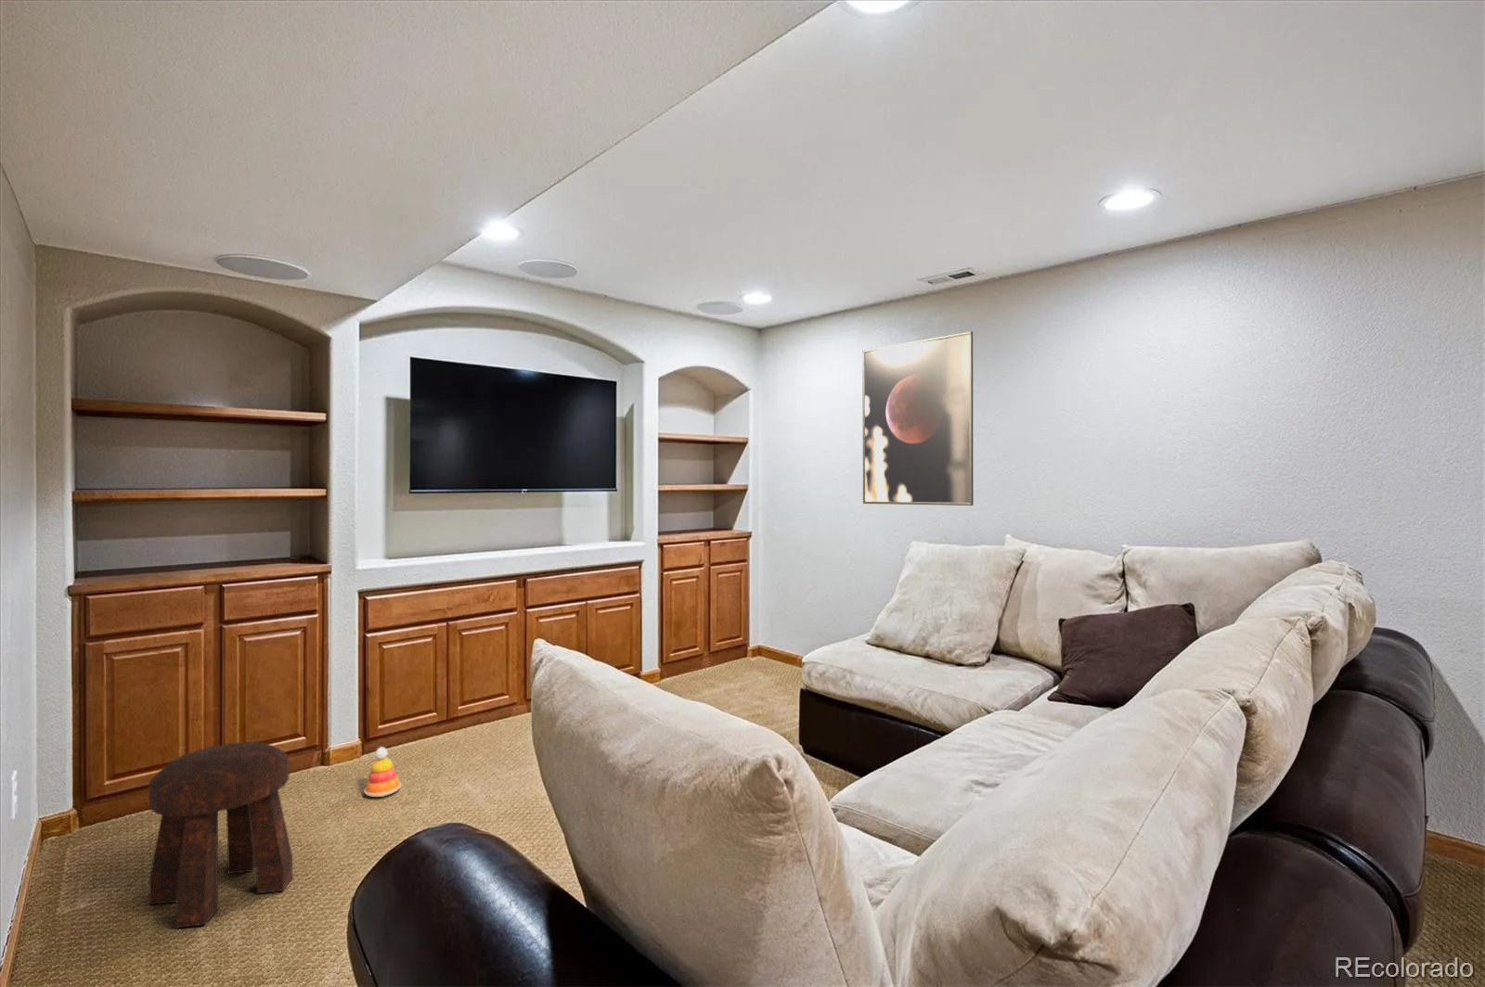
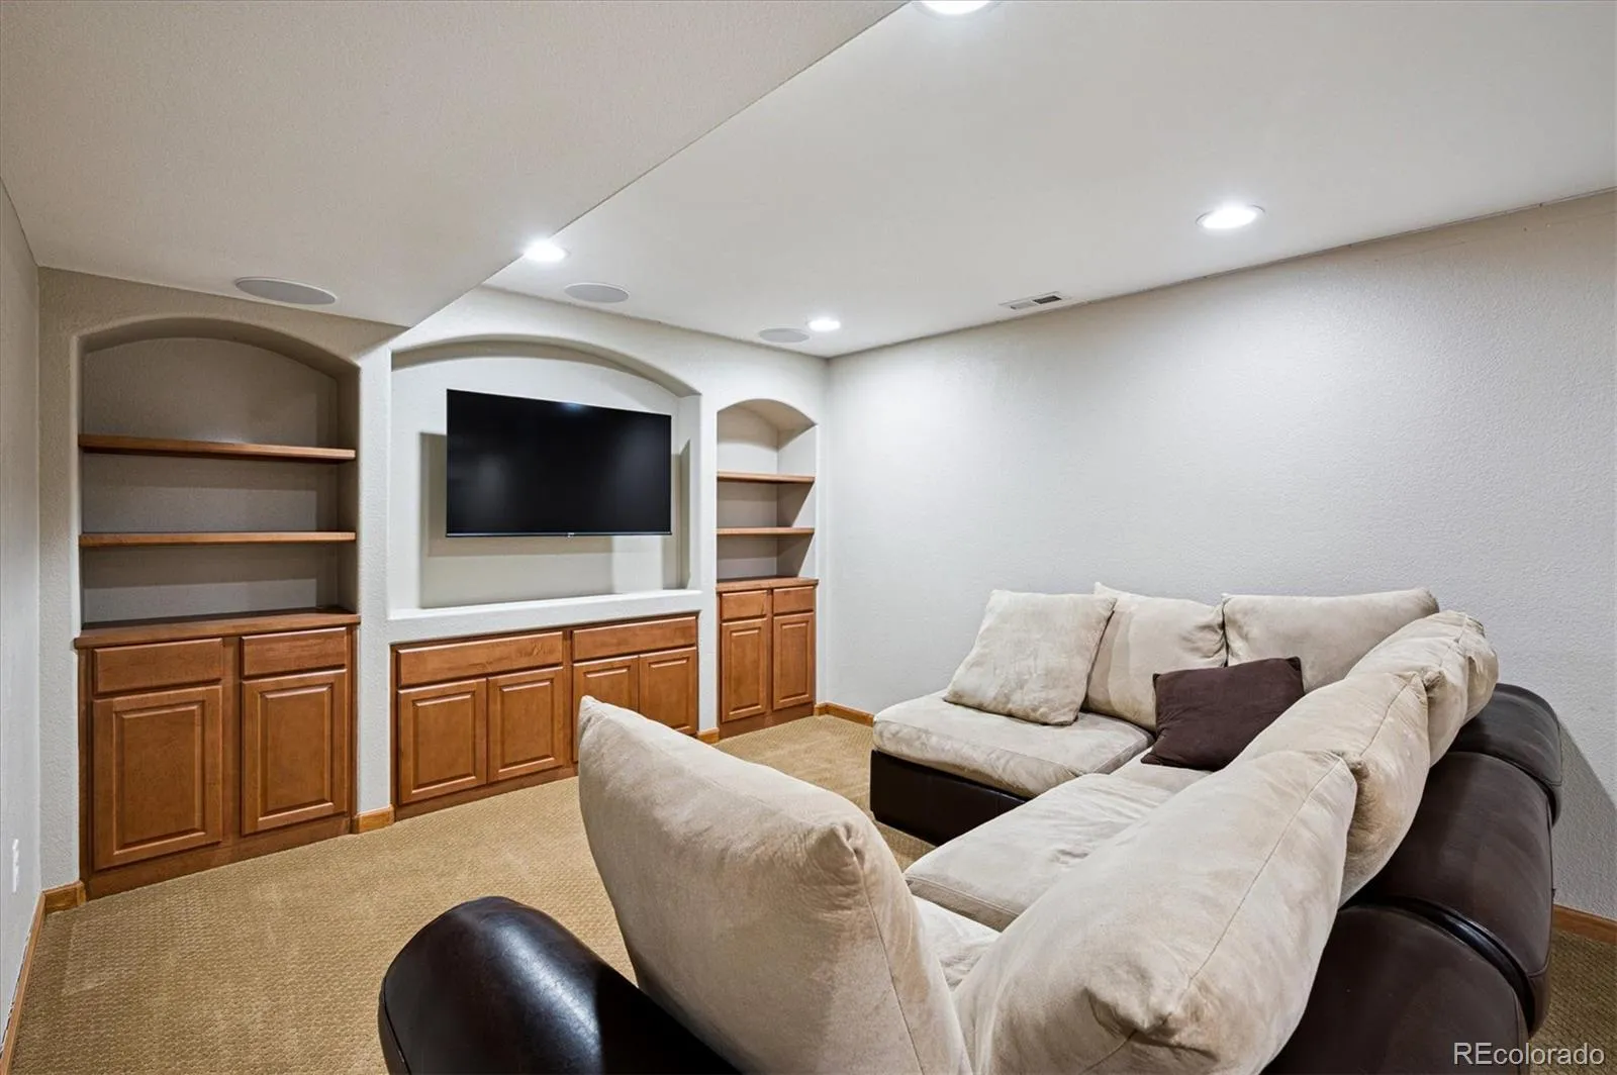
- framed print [861,330,975,507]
- stool [148,741,293,929]
- stacking toy [362,746,402,798]
